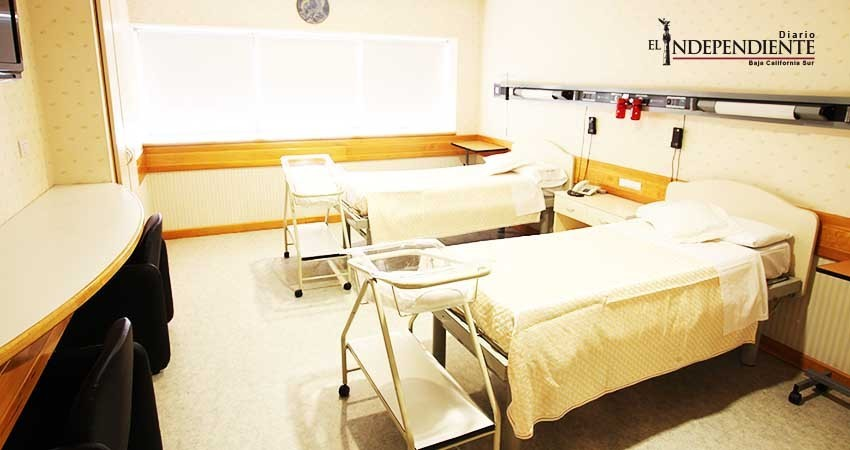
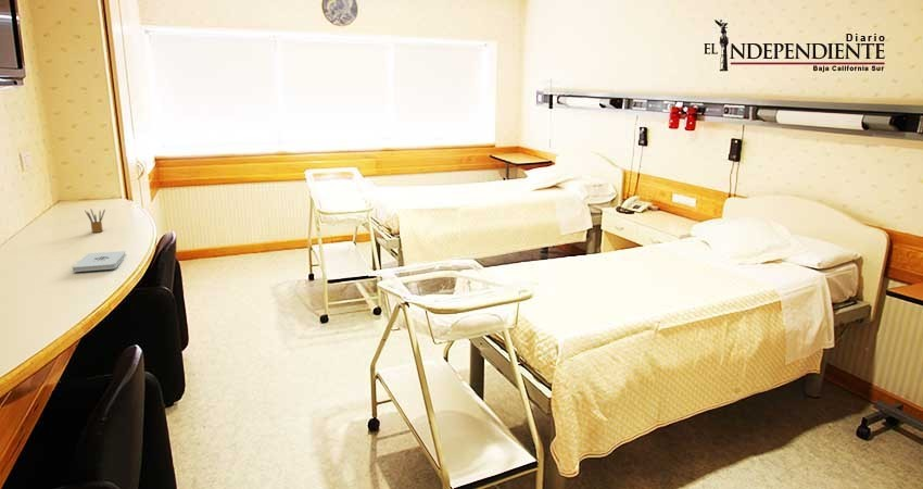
+ pencil box [84,208,106,234]
+ notepad [72,250,127,273]
